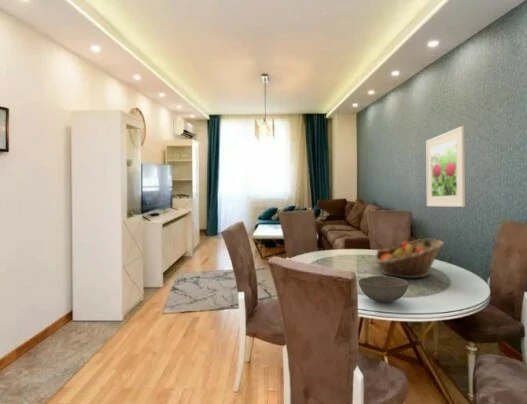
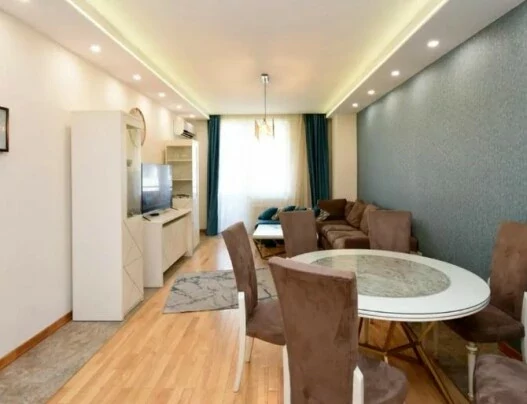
- bowl [357,275,409,303]
- fruit basket [373,238,444,279]
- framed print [425,125,466,208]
